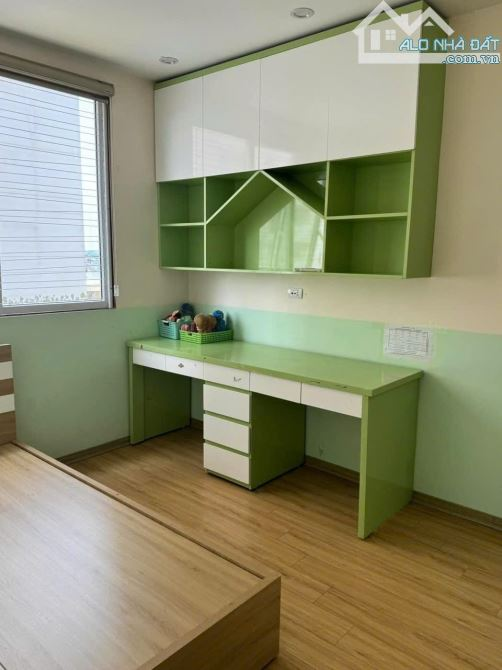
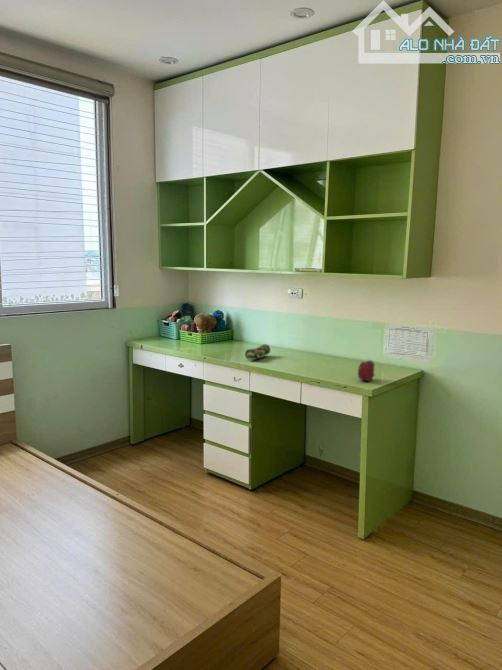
+ alarm clock [357,359,376,382]
+ pencil case [244,343,271,361]
